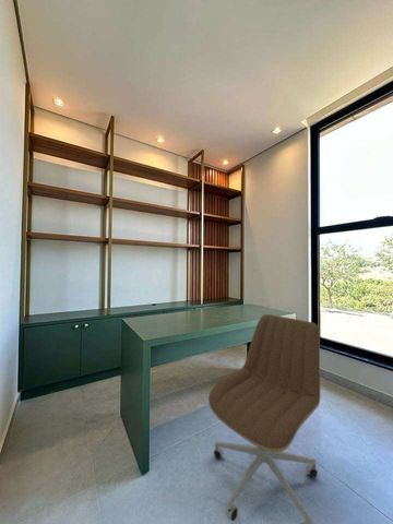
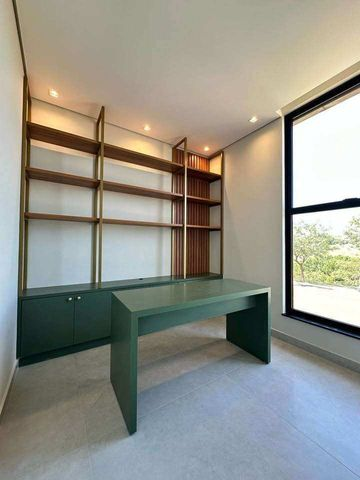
- office chair [207,313,321,524]
